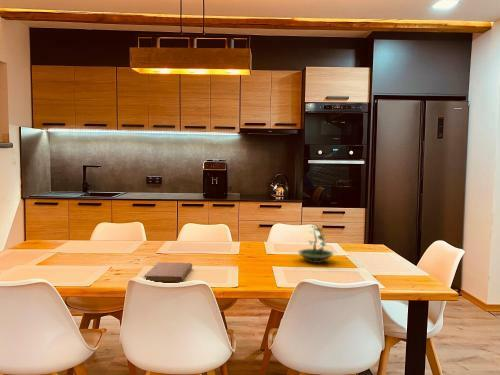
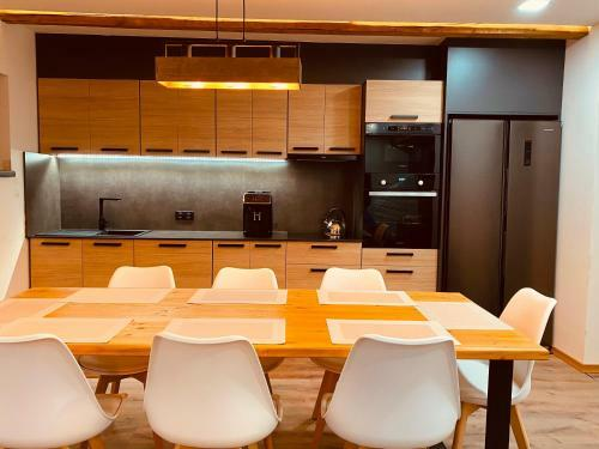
- notebook [143,261,193,284]
- terrarium [297,225,334,264]
